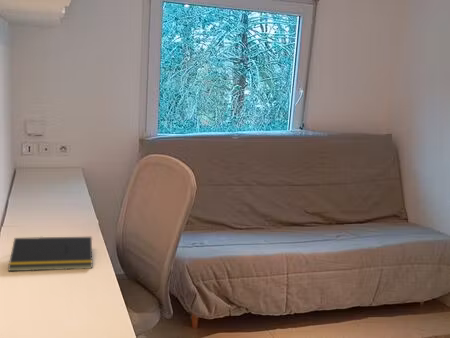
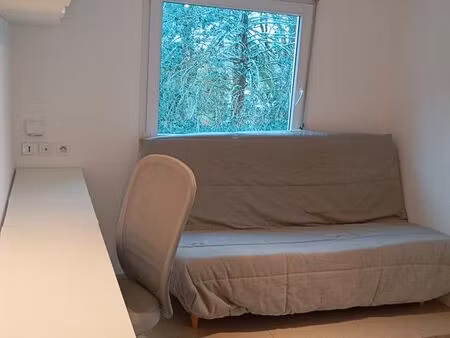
- notepad [7,236,94,272]
